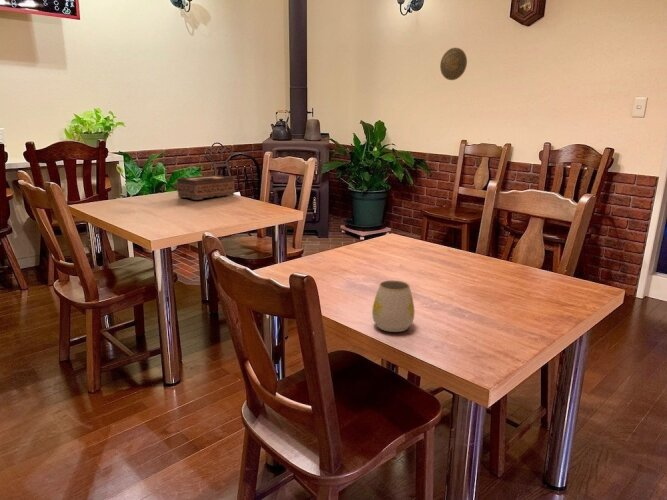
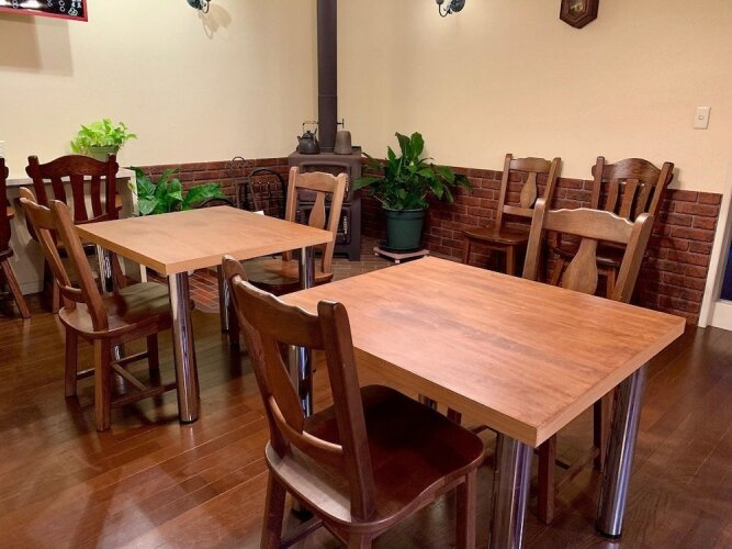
- decorative plate [439,47,468,81]
- tissue box [176,174,235,201]
- mug [371,280,415,333]
